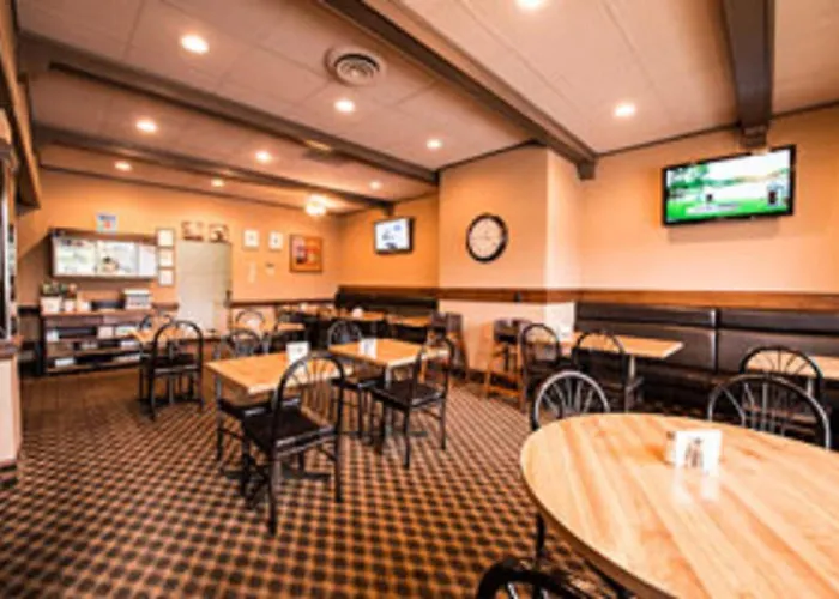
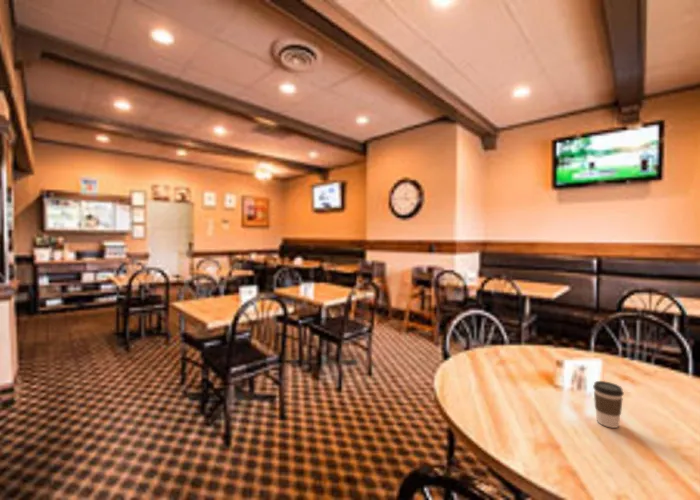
+ coffee cup [592,380,625,429]
